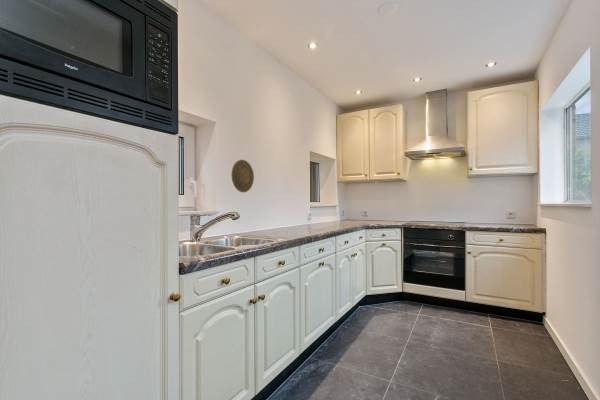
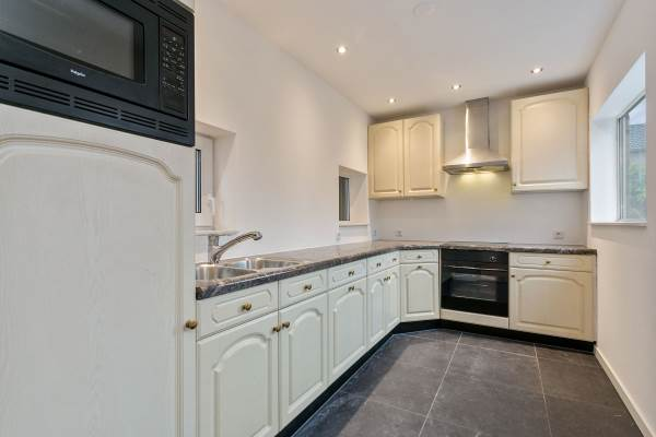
- decorative plate [231,159,255,193]
